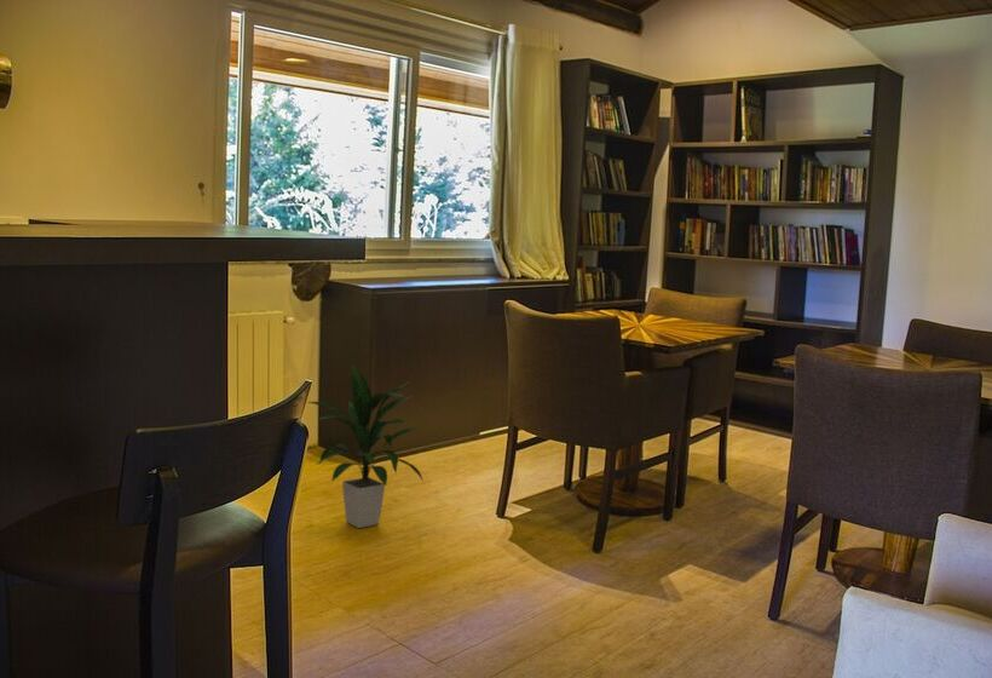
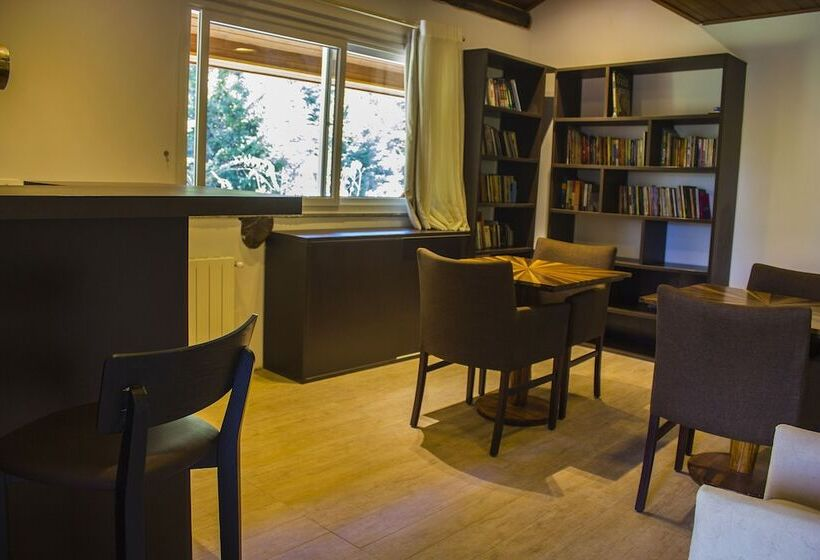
- indoor plant [306,364,426,529]
